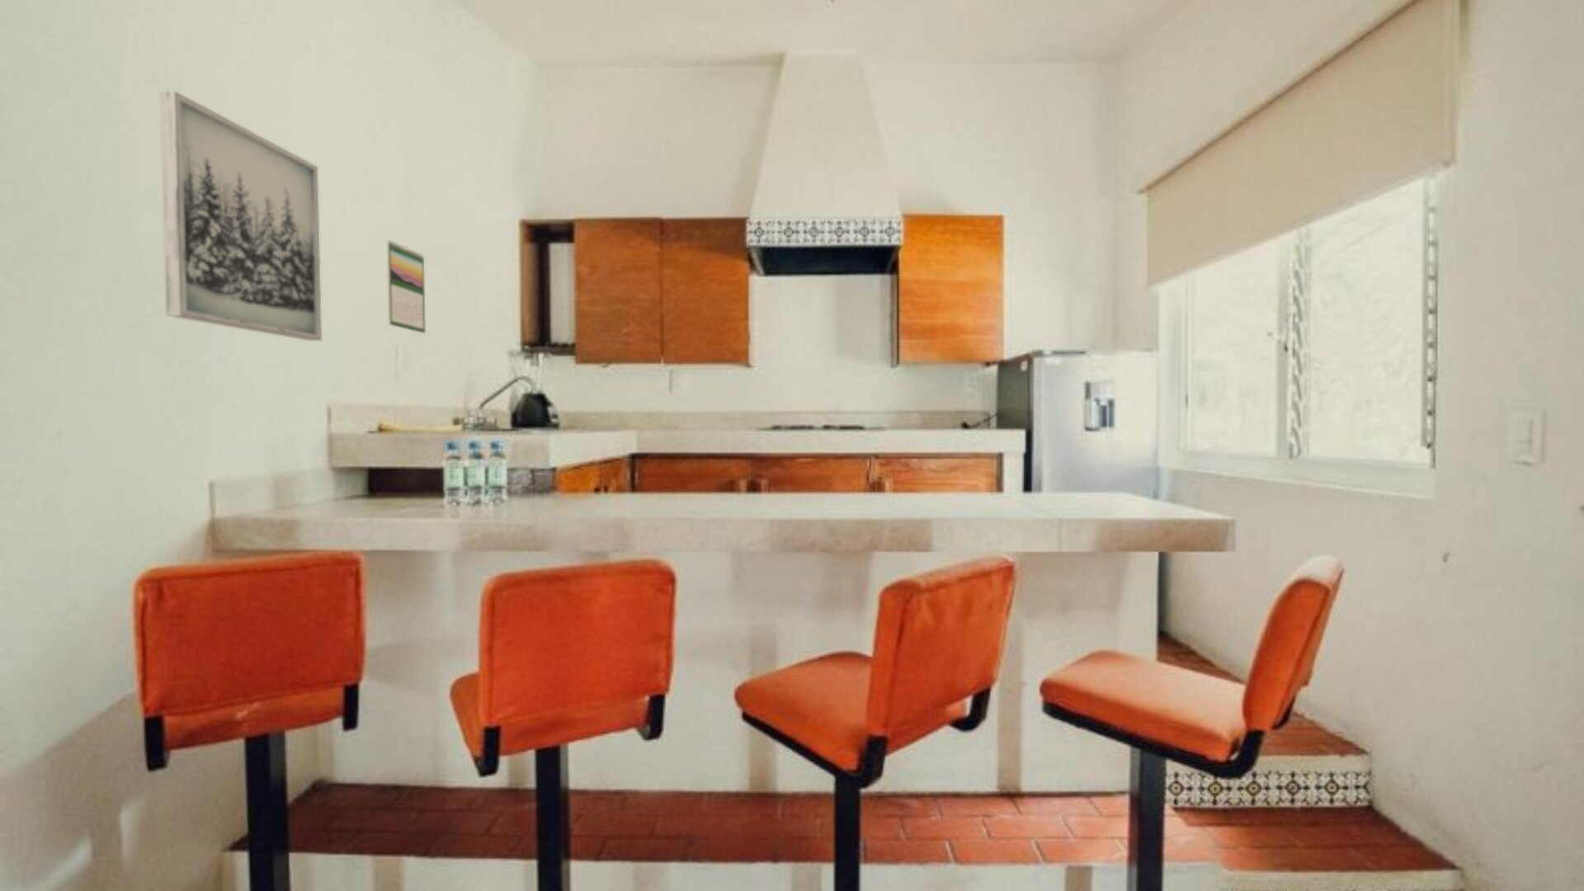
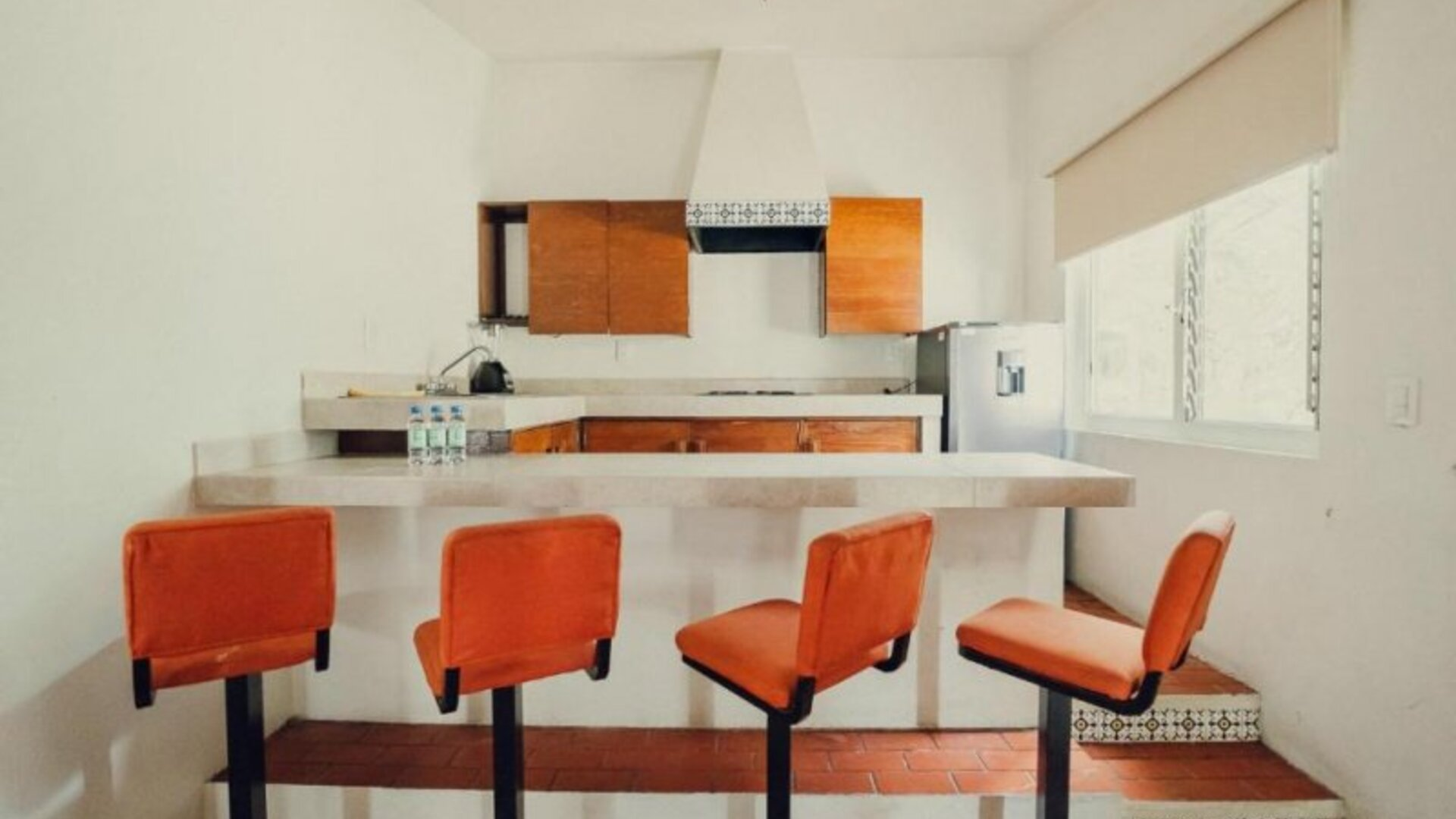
- wall art [159,90,323,342]
- calendar [386,239,426,334]
